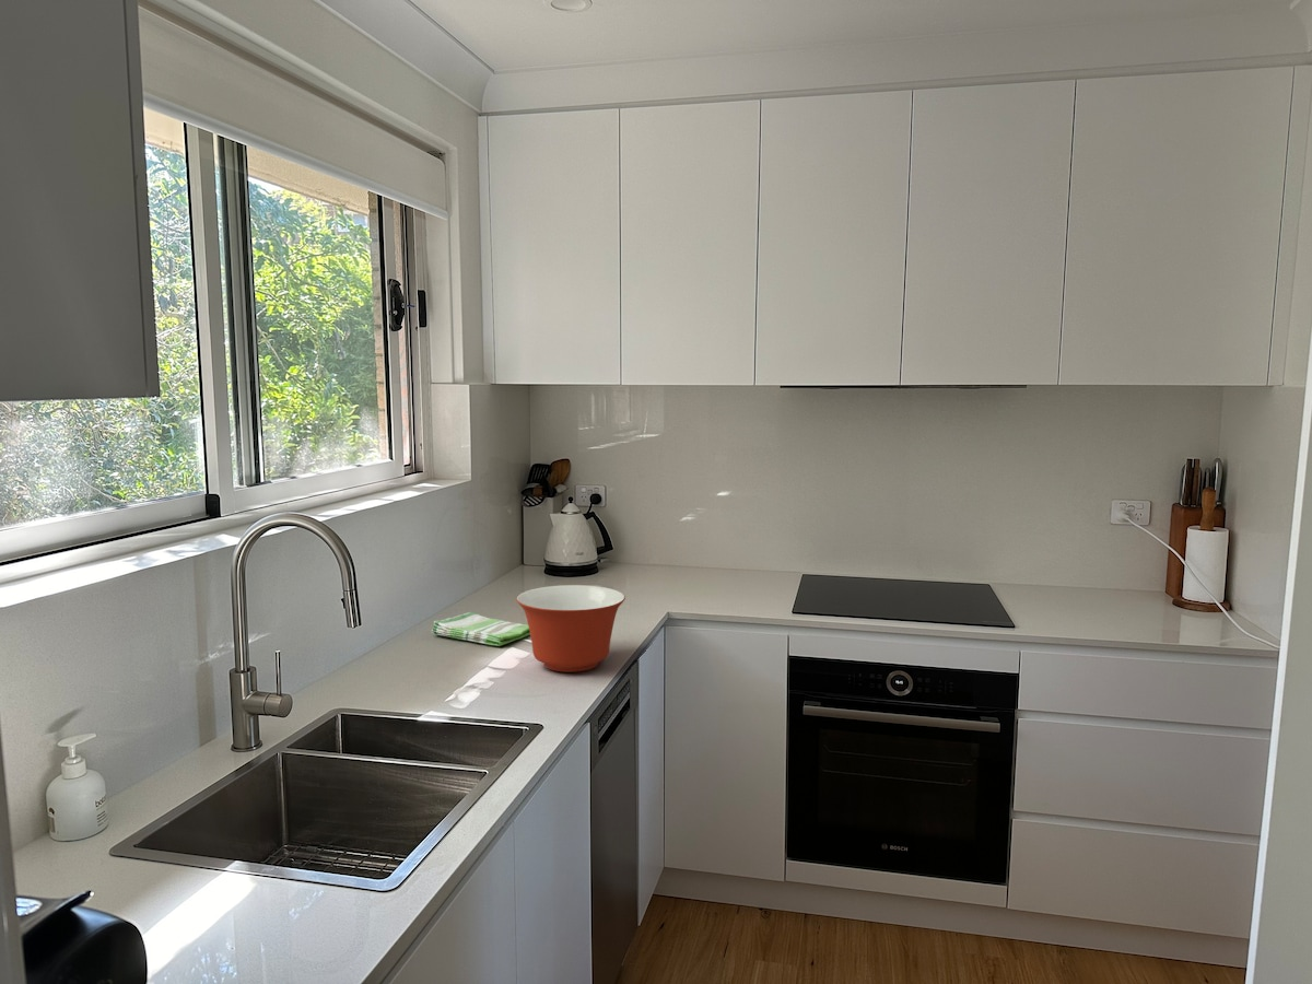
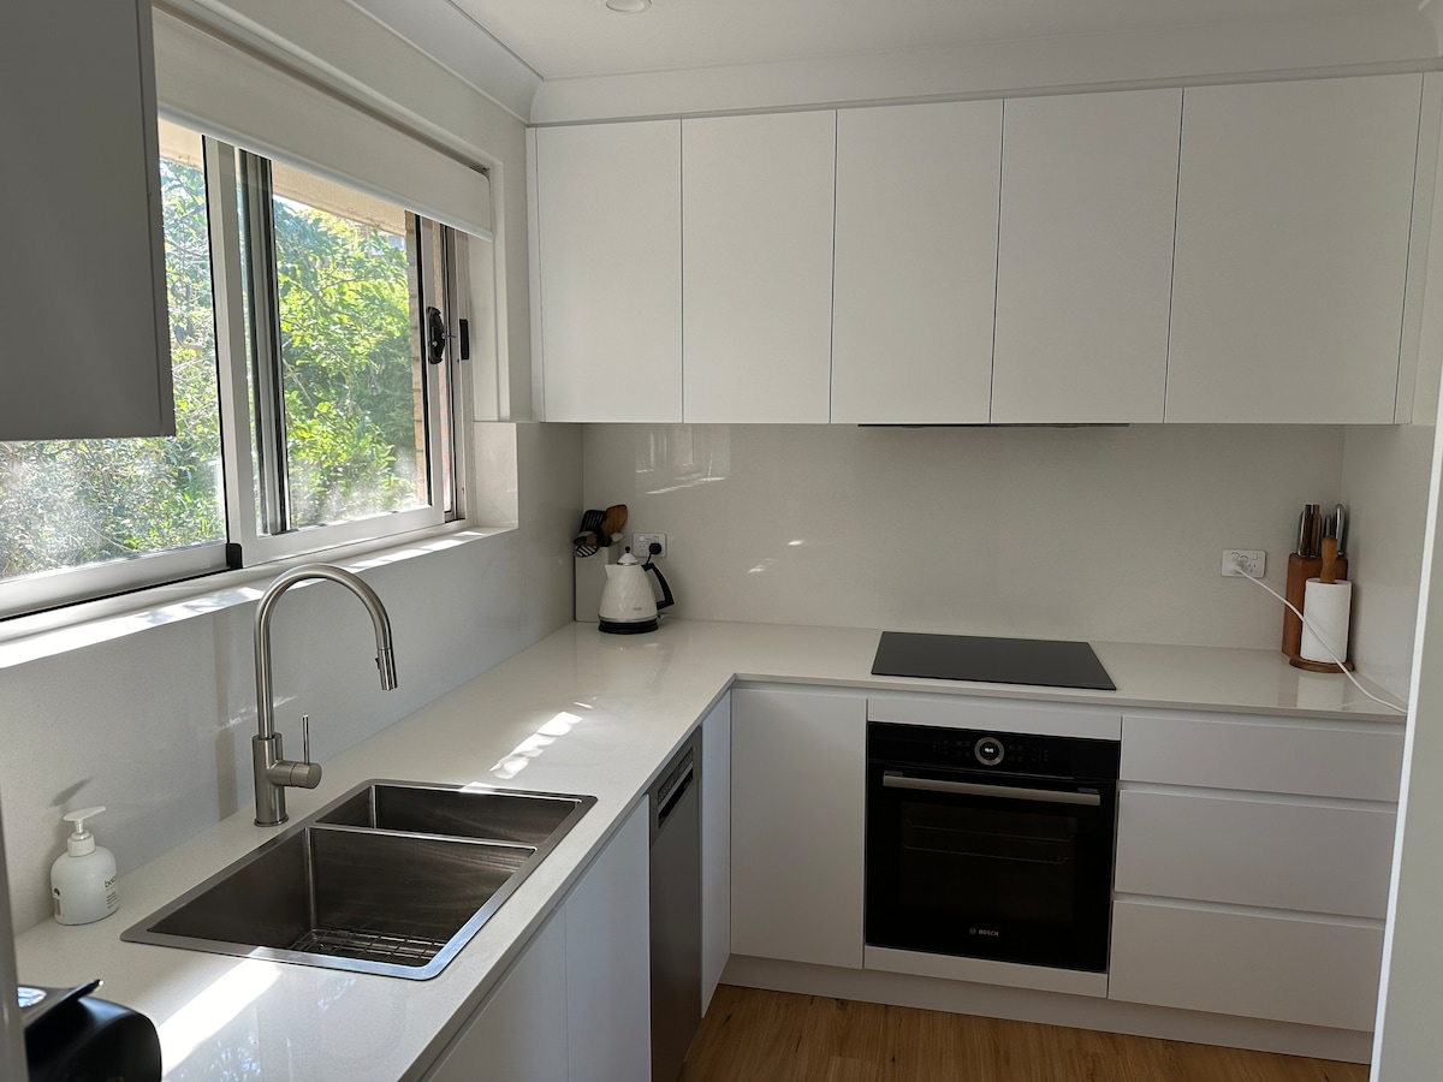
- mixing bowl [515,584,626,673]
- dish towel [431,611,530,647]
